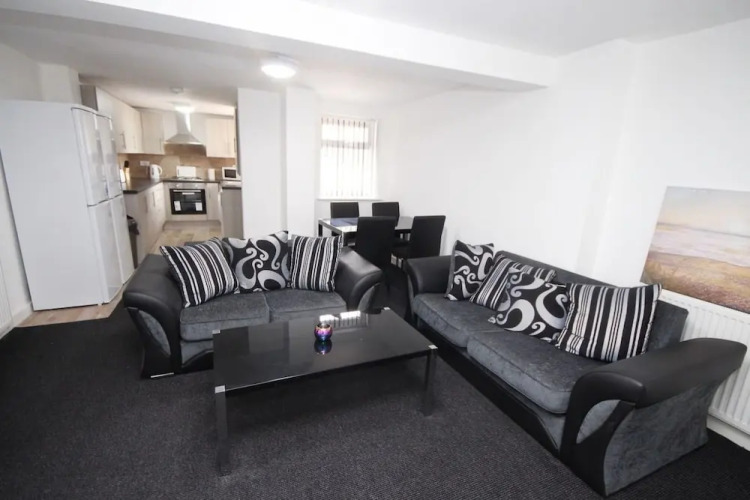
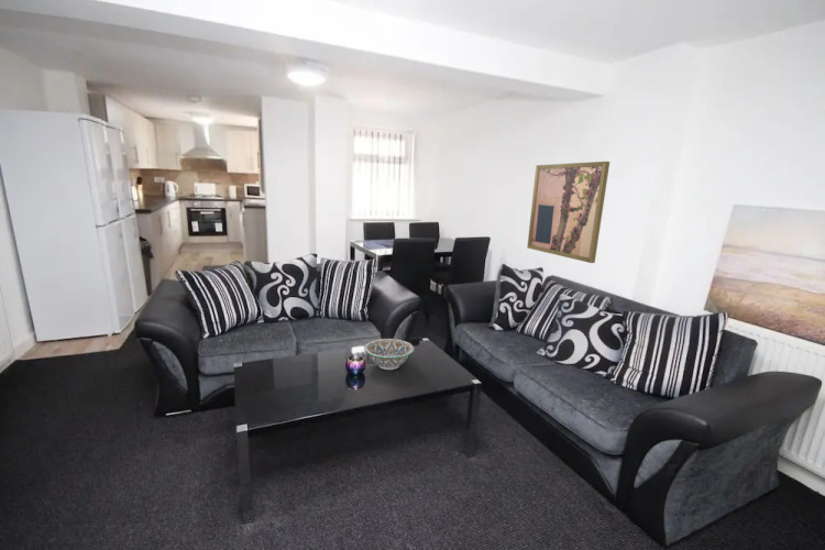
+ decorative bowl [363,338,416,371]
+ wall art [526,161,610,264]
